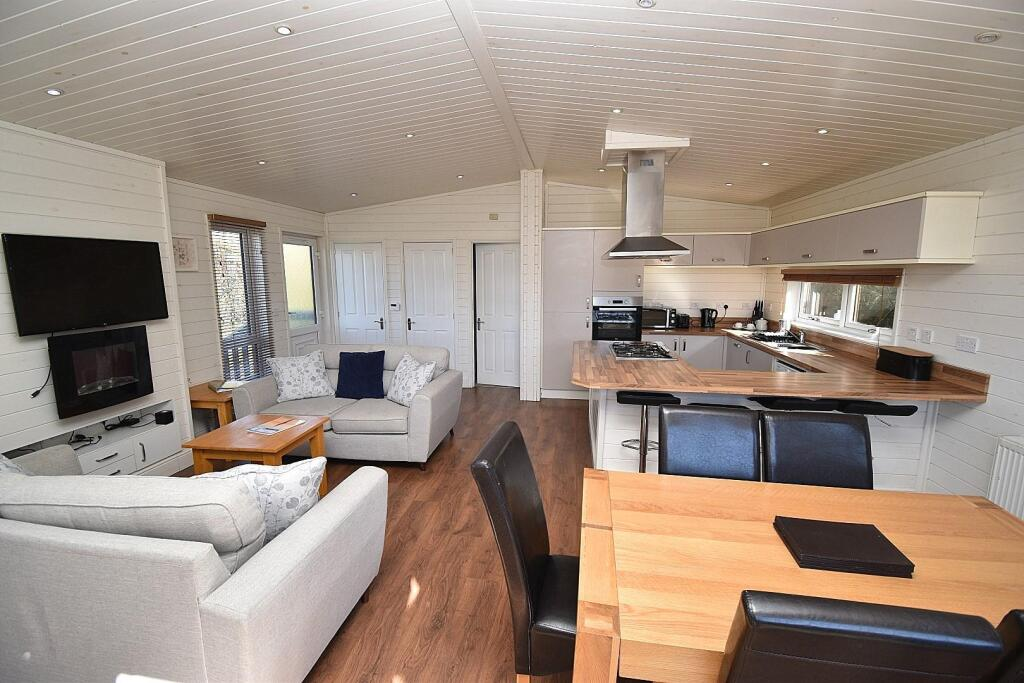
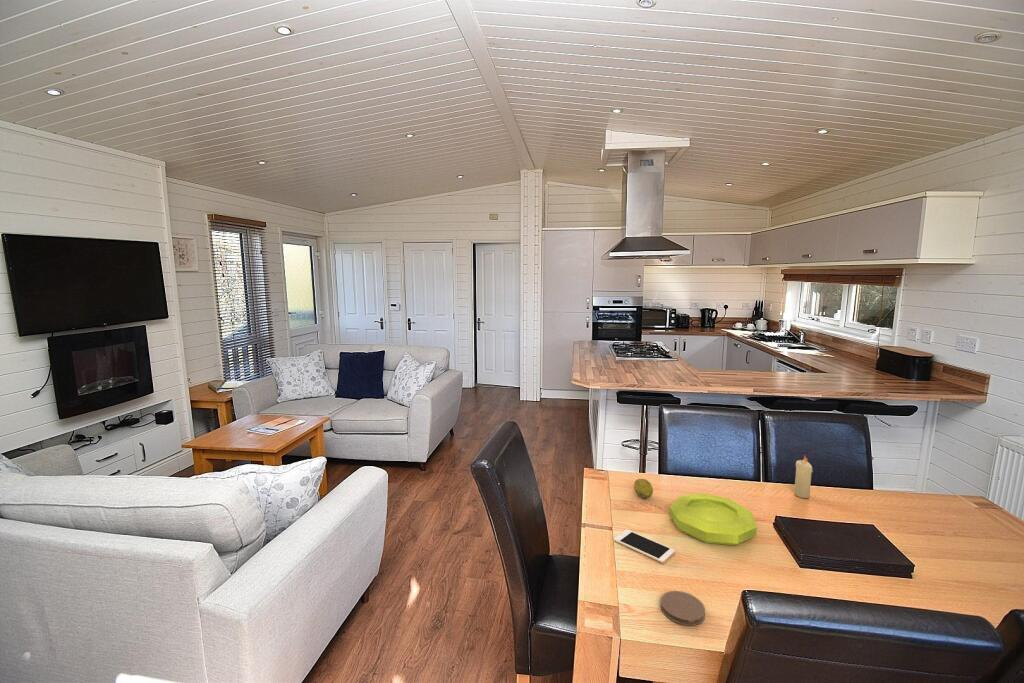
+ coaster [660,590,706,627]
+ candle [793,454,813,499]
+ bowl [668,493,758,546]
+ cell phone [612,528,676,564]
+ fruit [633,478,654,499]
